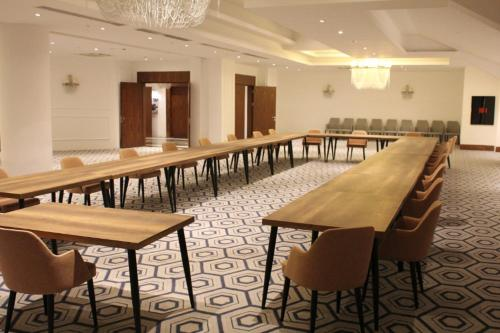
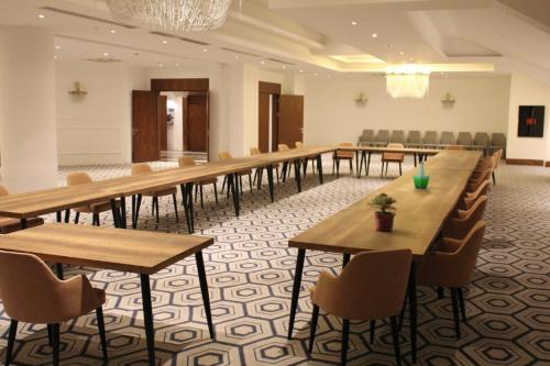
+ potted plant [366,191,398,232]
+ bottle [411,160,431,190]
